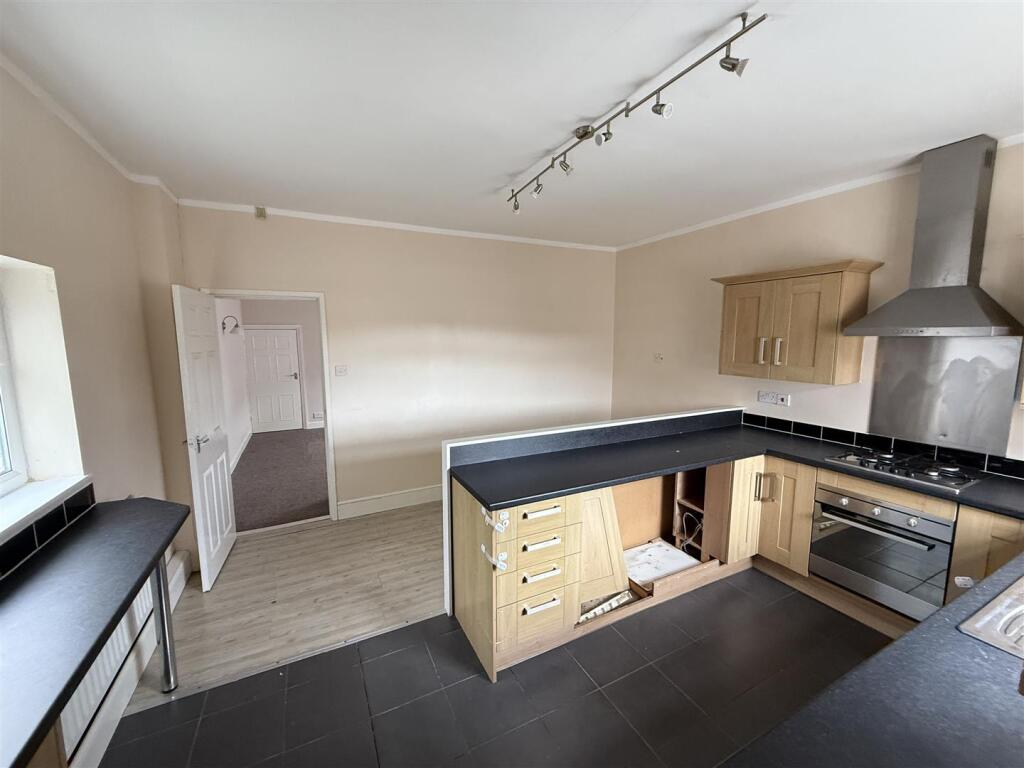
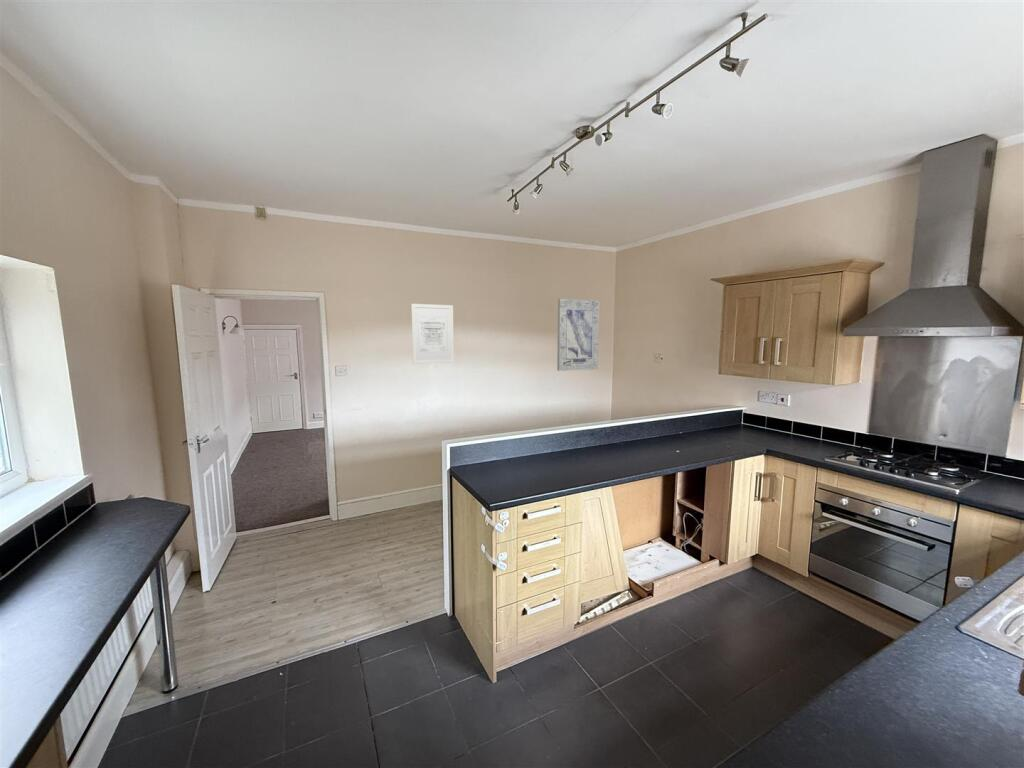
+ wall art [556,298,600,372]
+ wall art [410,303,455,365]
